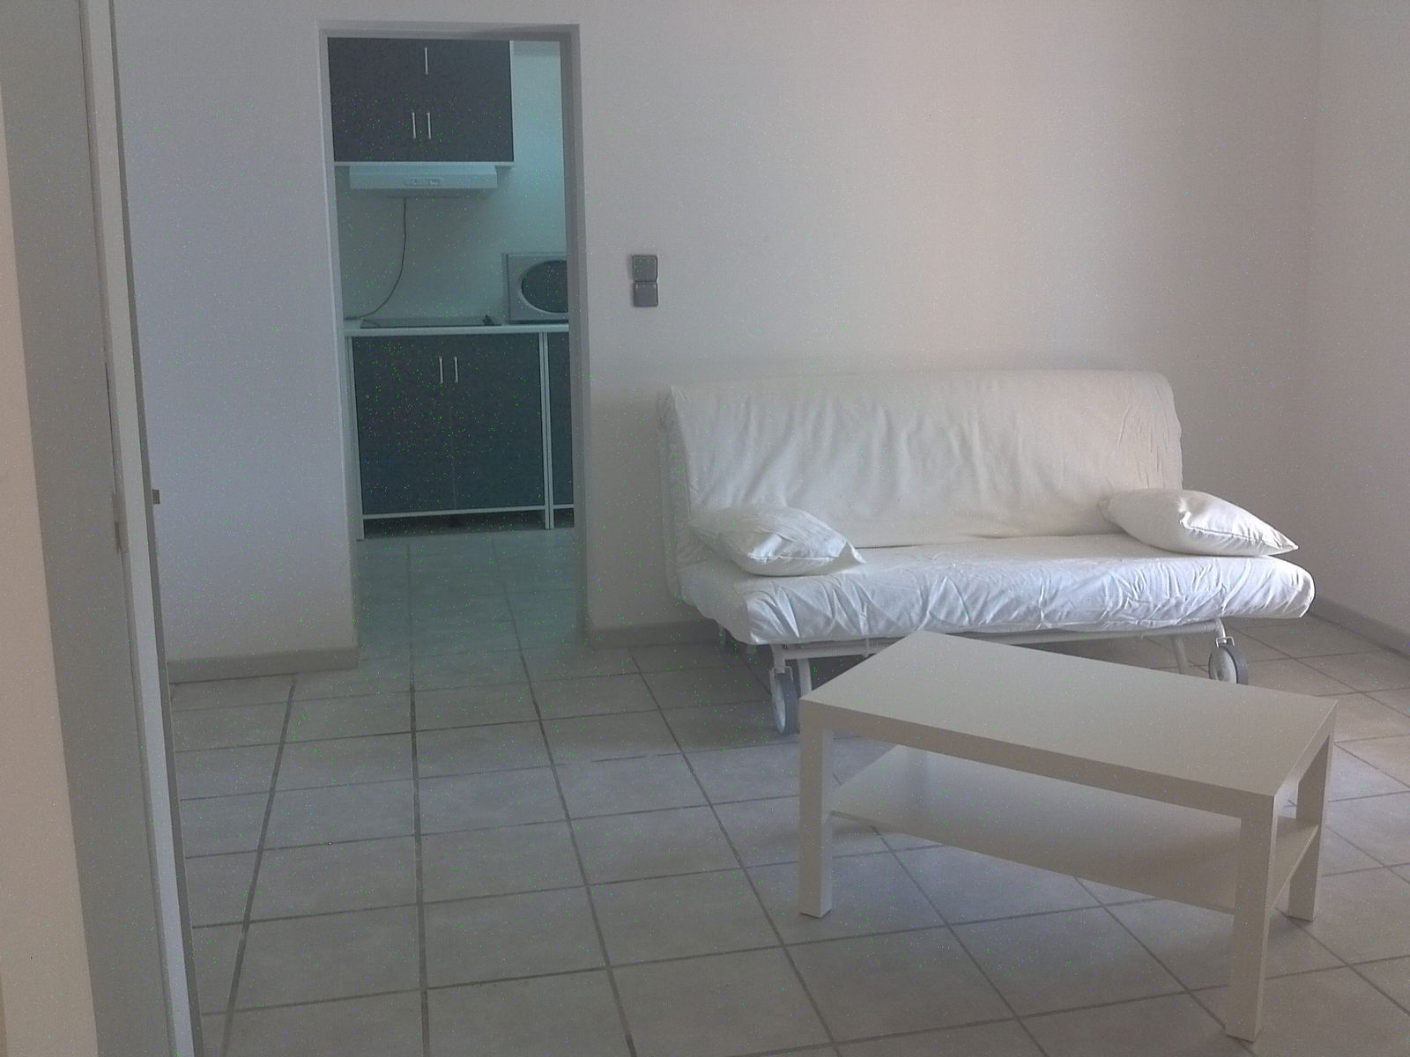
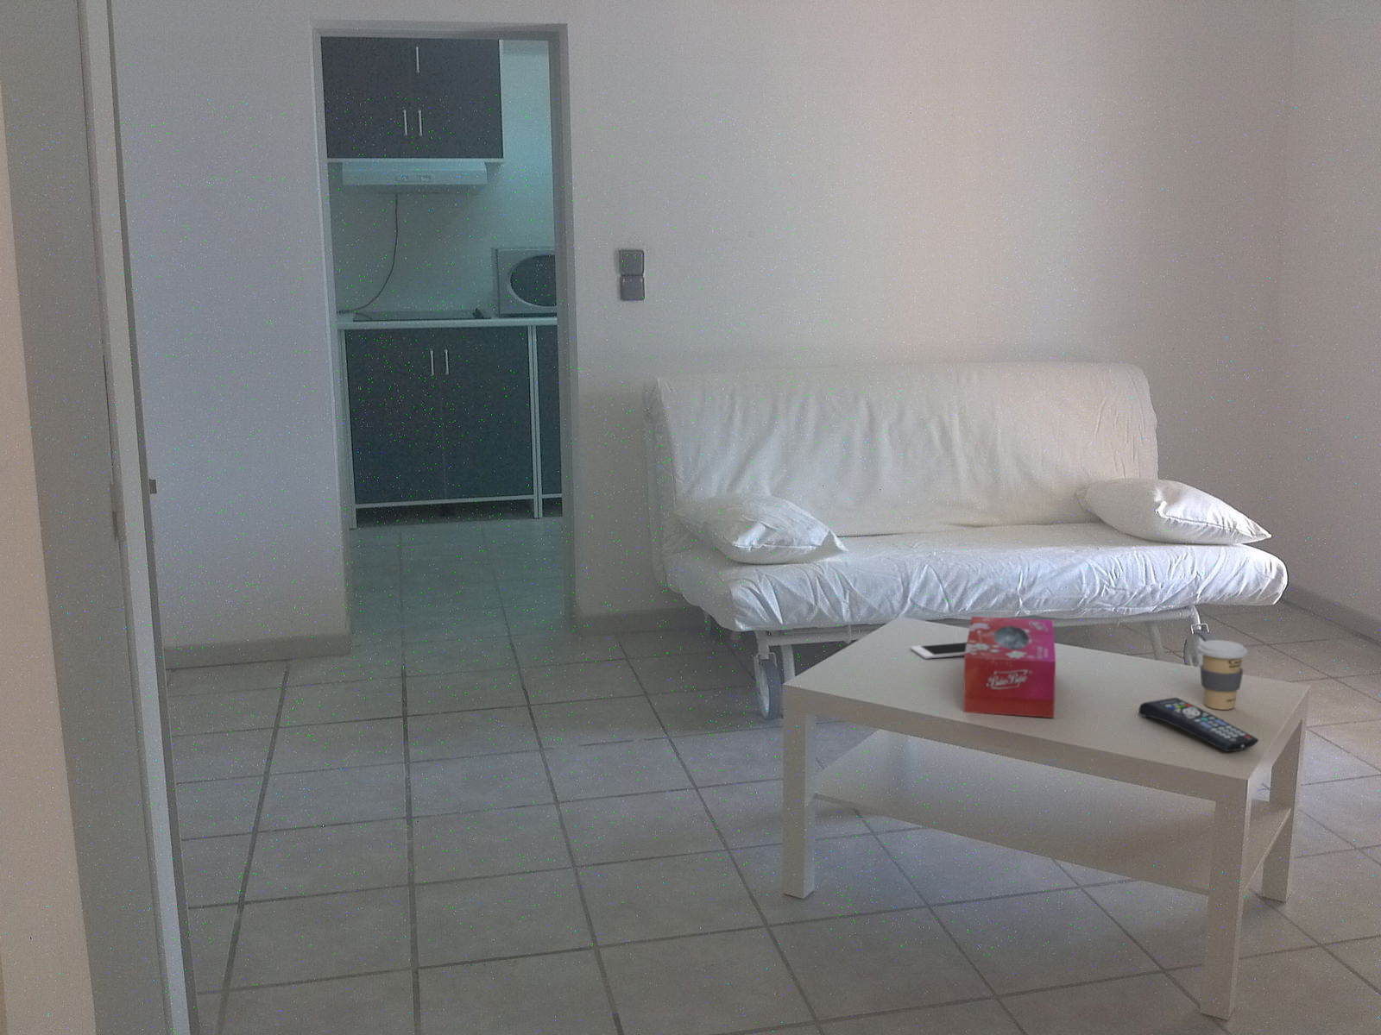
+ remote control [1137,697,1259,752]
+ tissue box [962,615,1057,719]
+ coffee cup [1196,639,1248,711]
+ cell phone [910,640,967,660]
